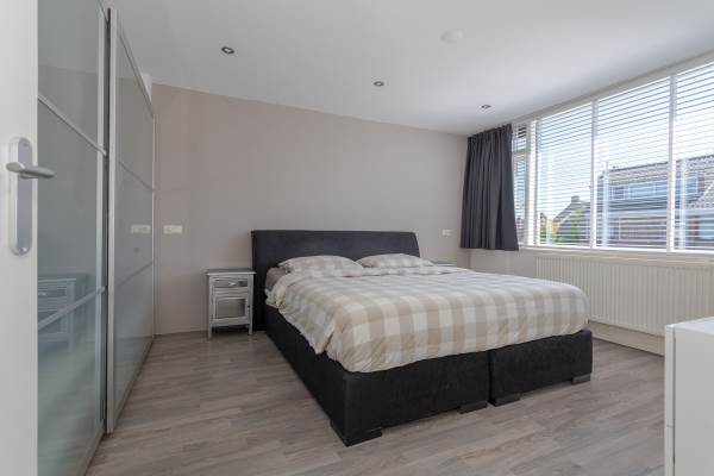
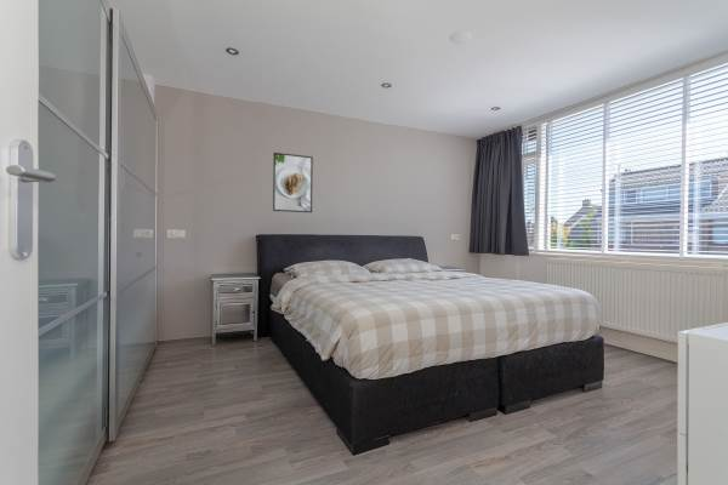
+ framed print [272,152,314,213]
